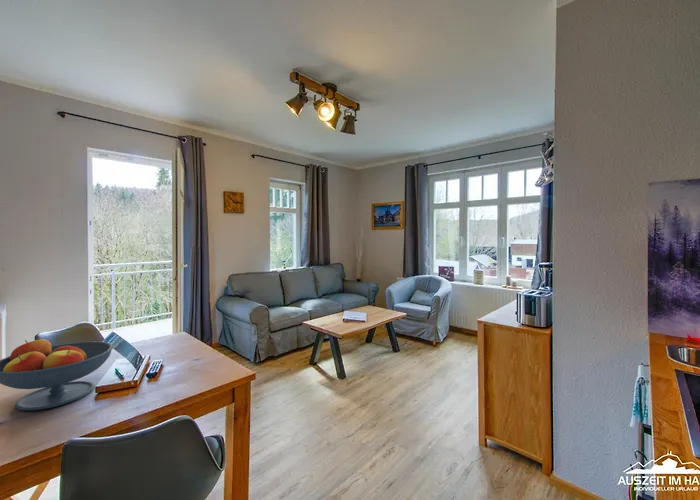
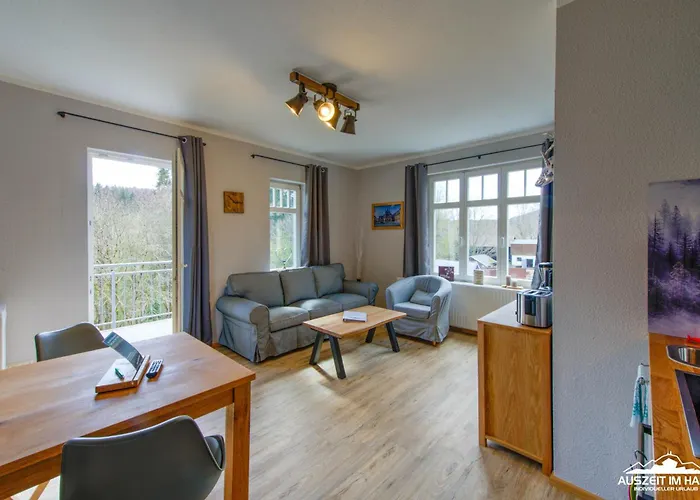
- fruit bowl [0,338,114,412]
